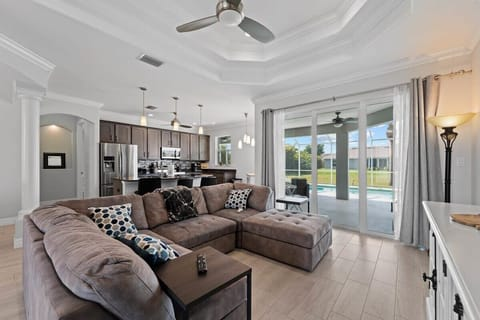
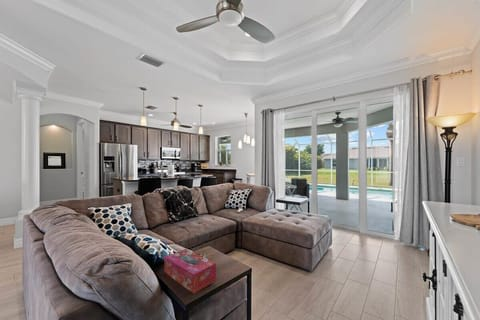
+ tissue box [164,248,217,294]
